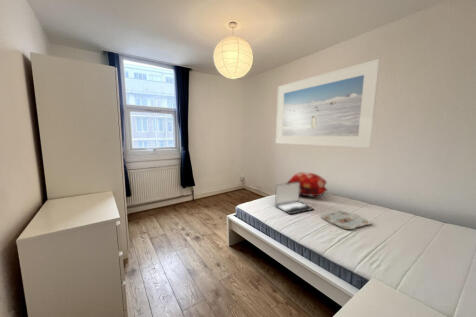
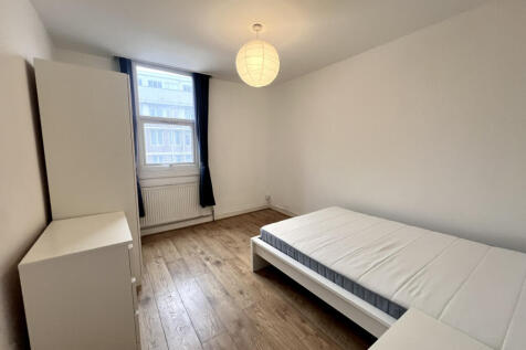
- laptop [274,182,315,215]
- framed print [275,58,381,149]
- decorative pillow [285,171,329,197]
- serving tray [320,210,373,230]
